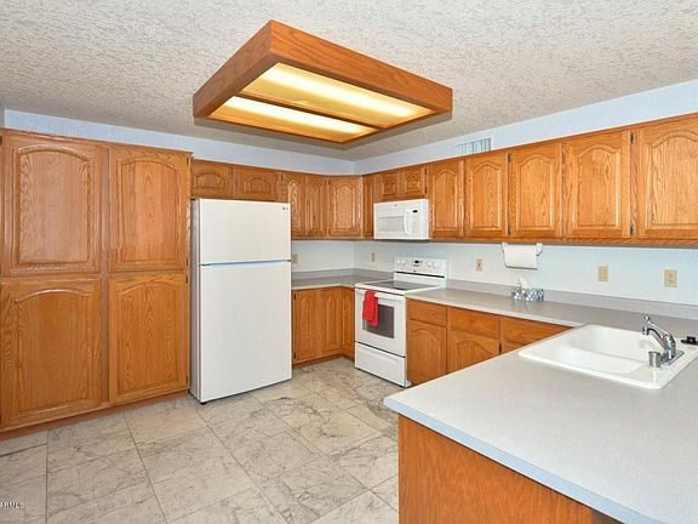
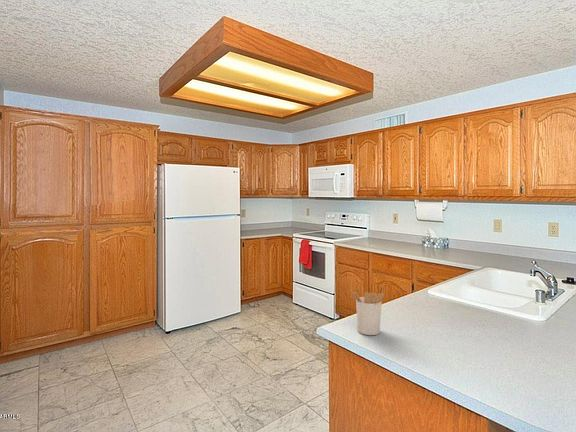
+ utensil holder [351,285,386,336]
